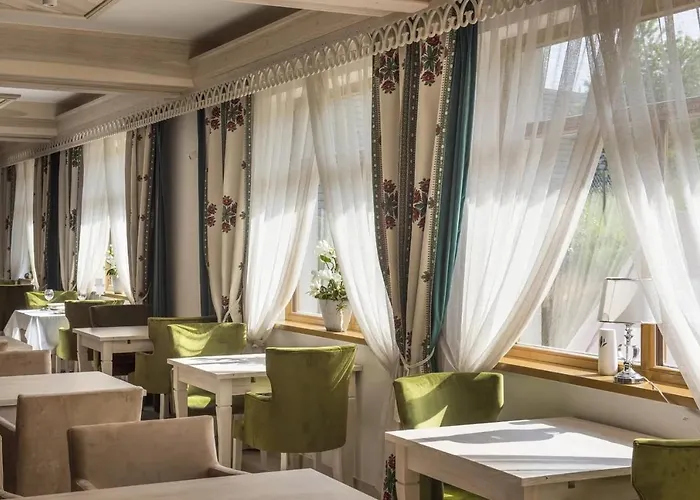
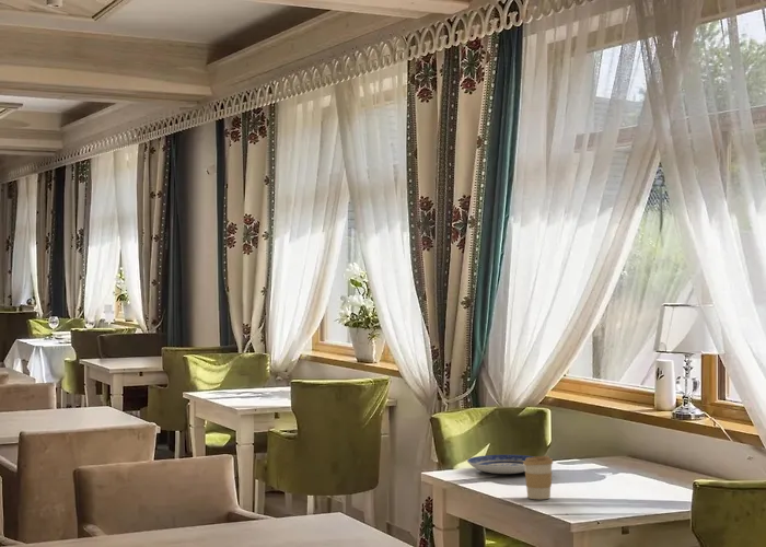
+ coffee cup [523,455,554,500]
+ plate [466,454,535,475]
